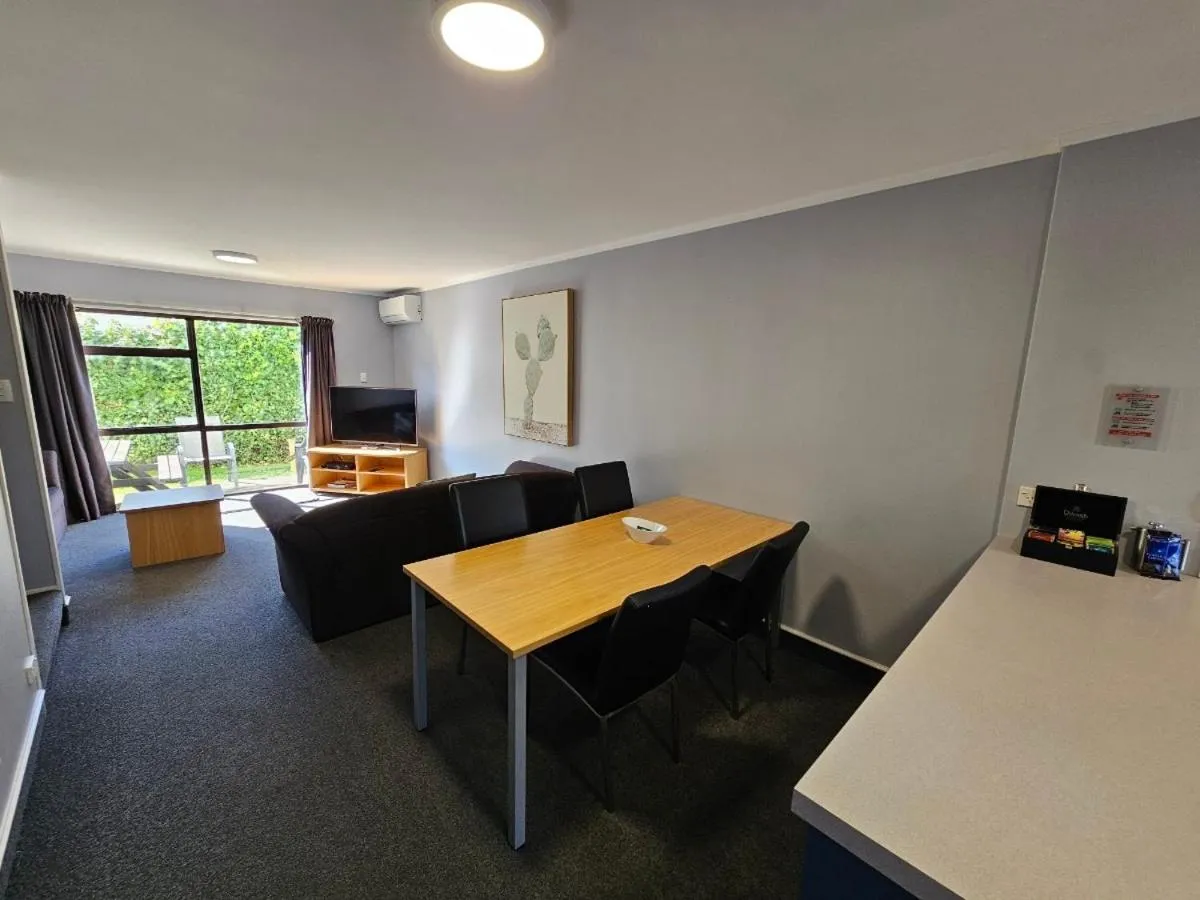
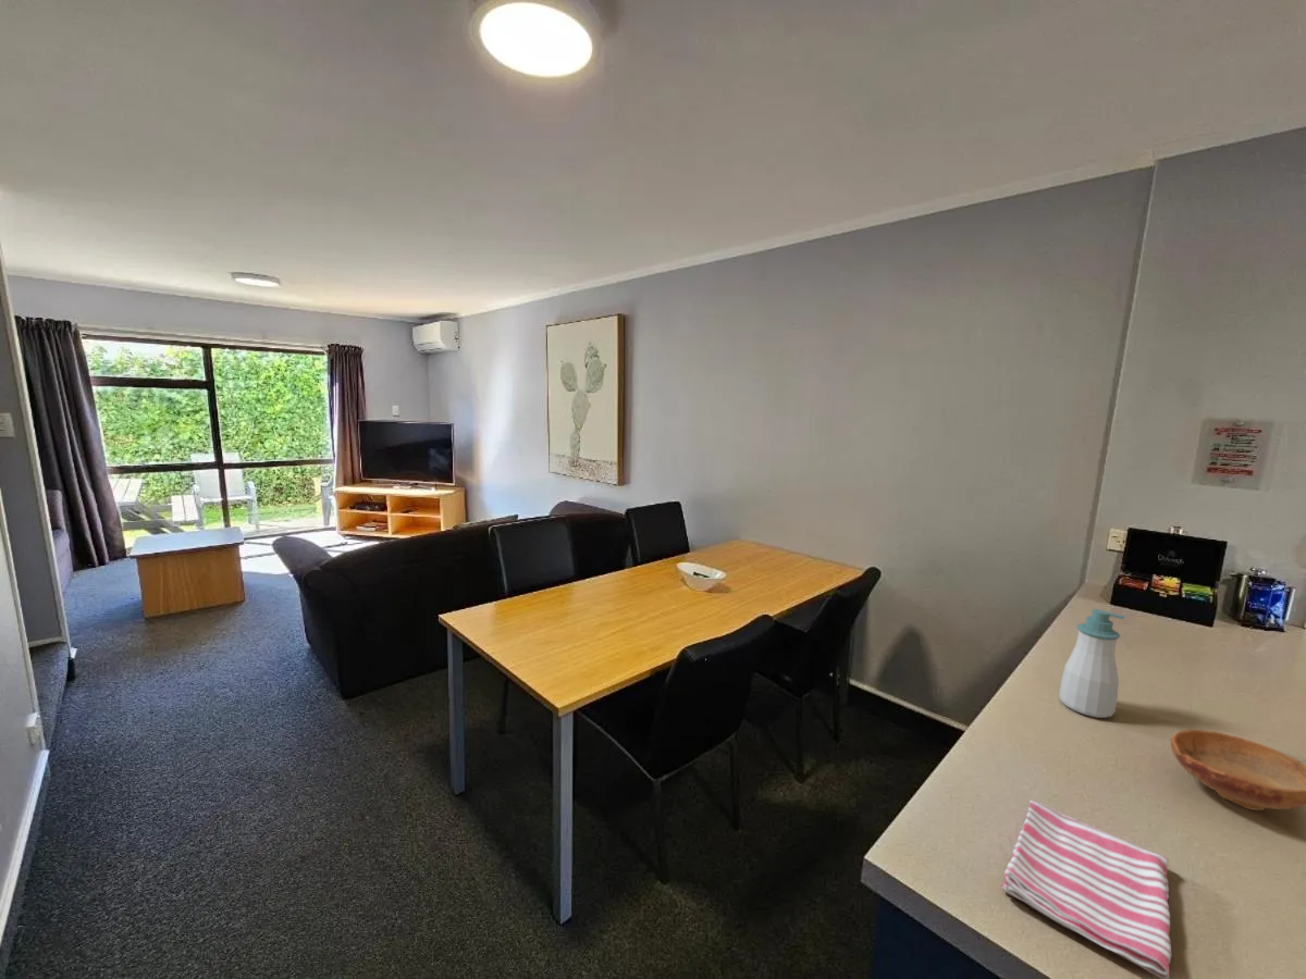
+ soap bottle [1058,608,1126,719]
+ dish towel [1001,798,1172,979]
+ bowl [1170,729,1306,811]
